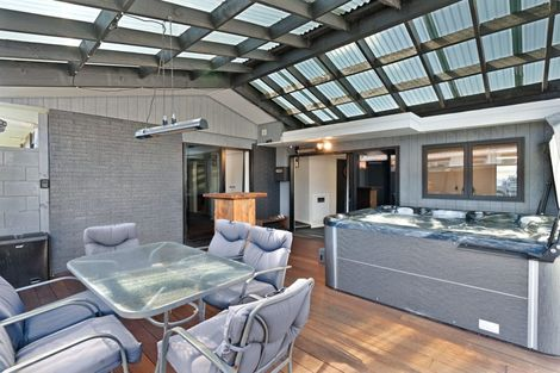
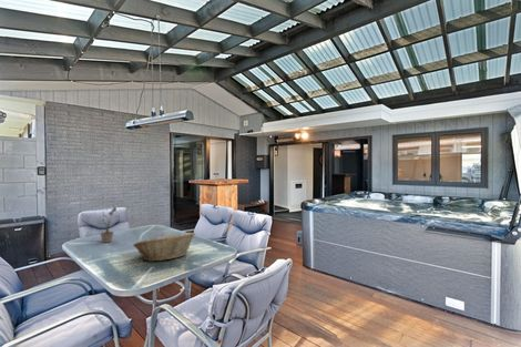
+ potted plant [98,205,122,244]
+ fruit basket [132,232,196,263]
